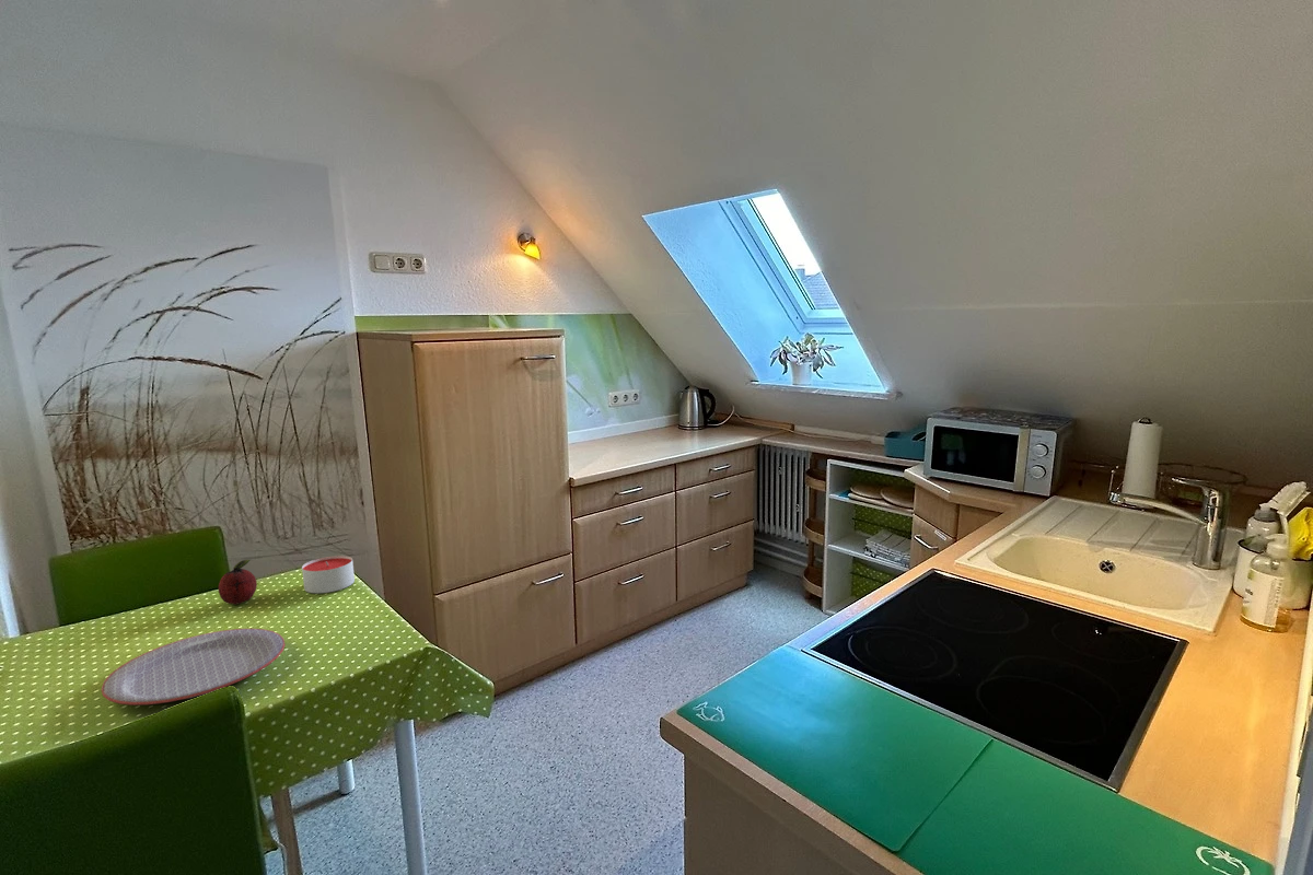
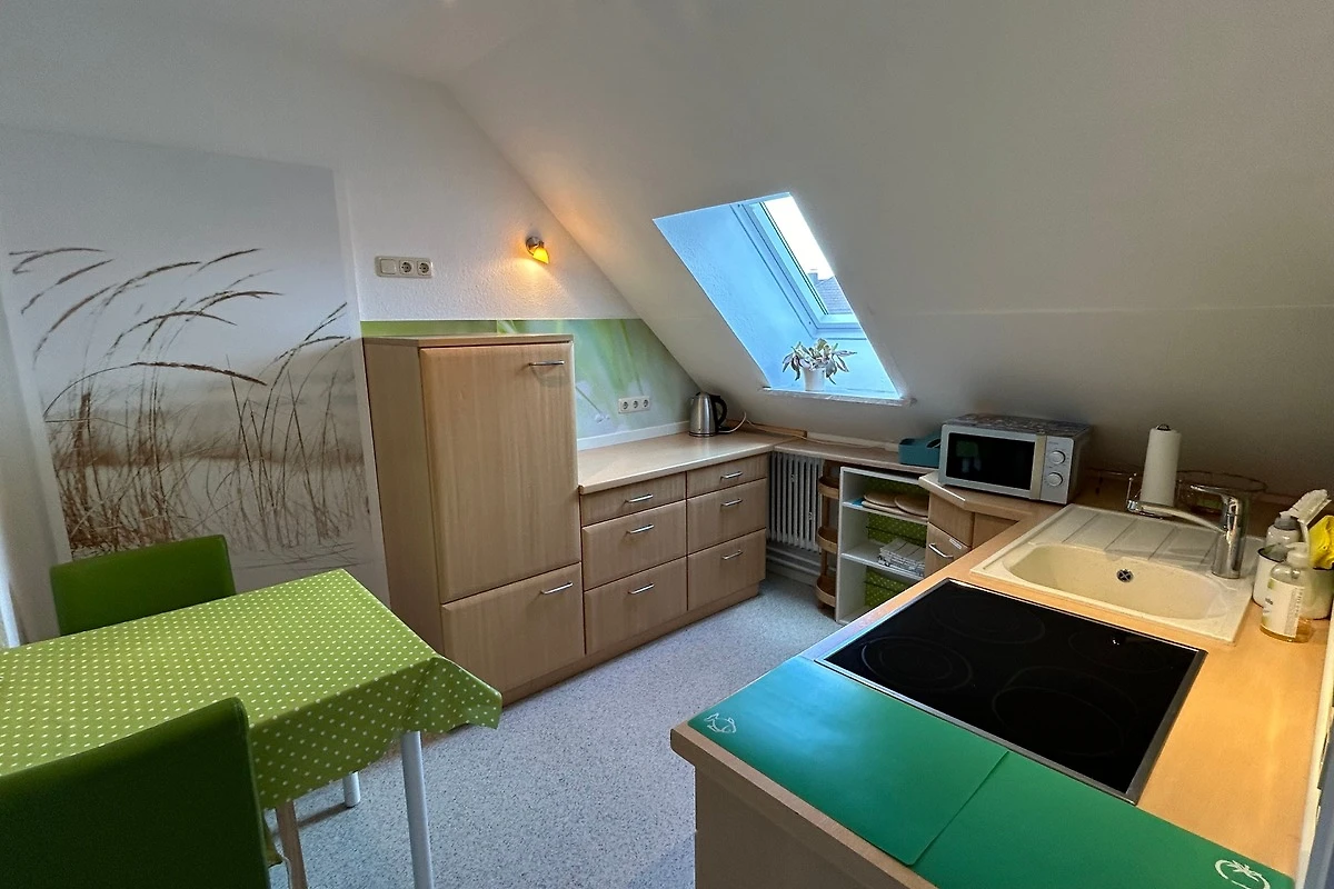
- candle [301,555,356,594]
- plate [101,628,287,707]
- fruit [218,559,258,606]
